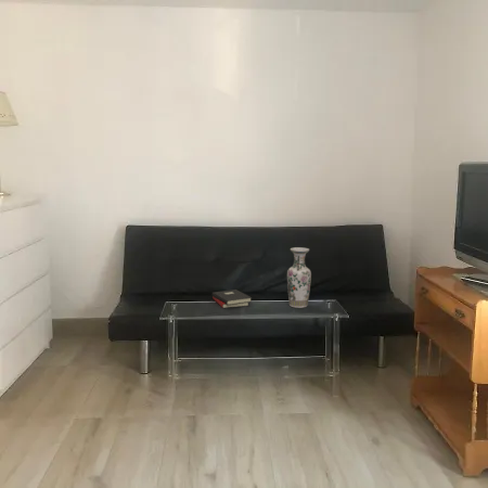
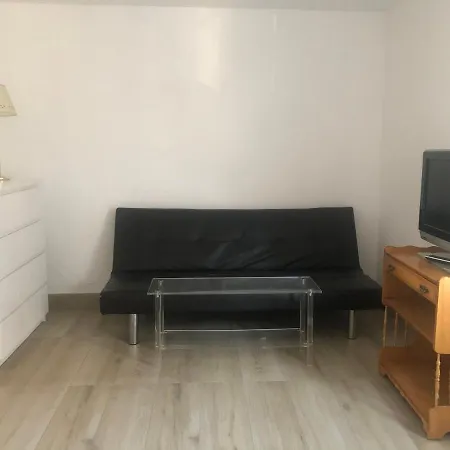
- hardback book [211,288,253,309]
- vase [286,246,312,309]
